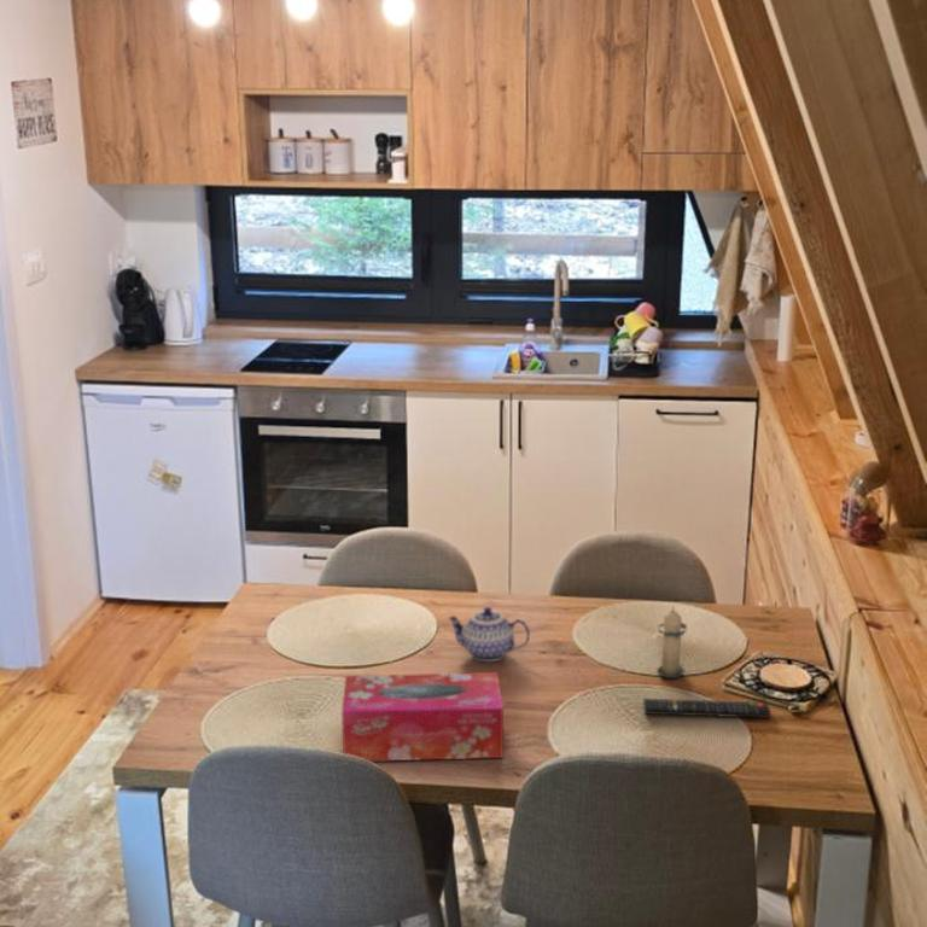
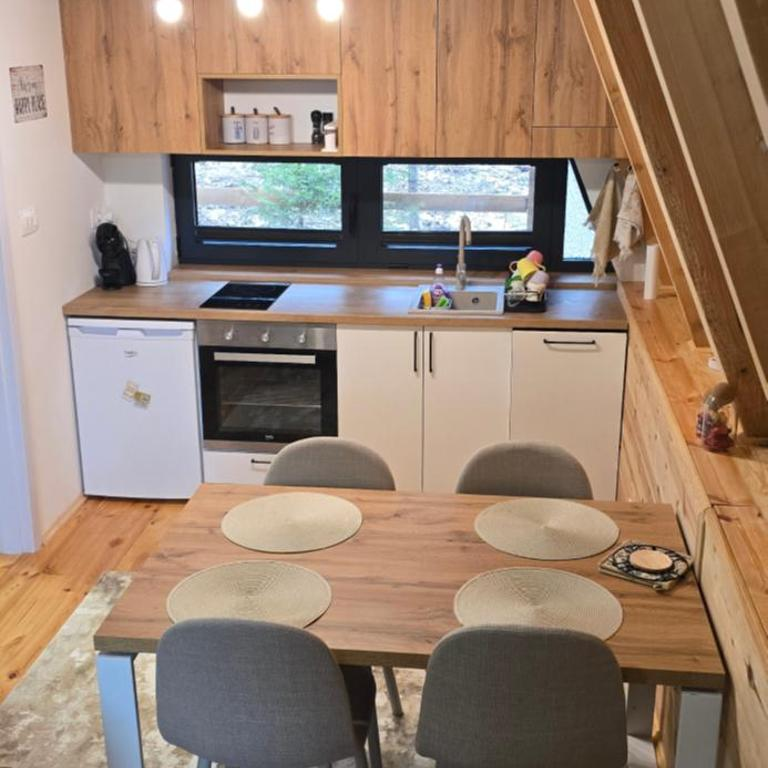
- remote control [642,698,771,719]
- candle [654,605,689,680]
- tissue box [340,671,505,763]
- teapot [447,606,531,663]
